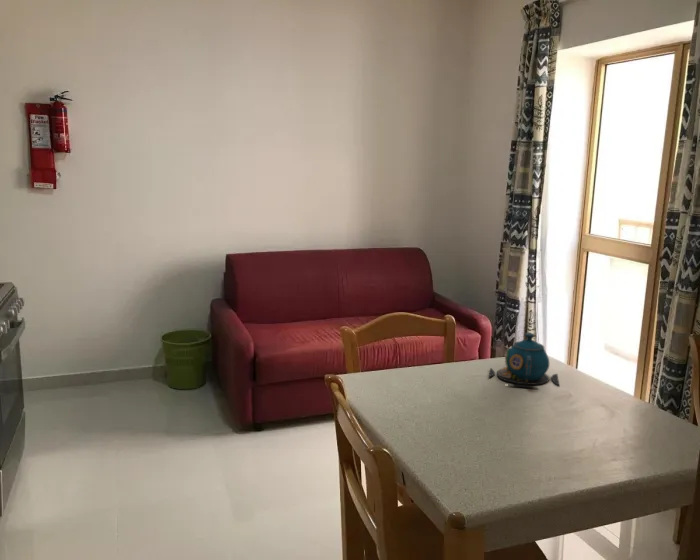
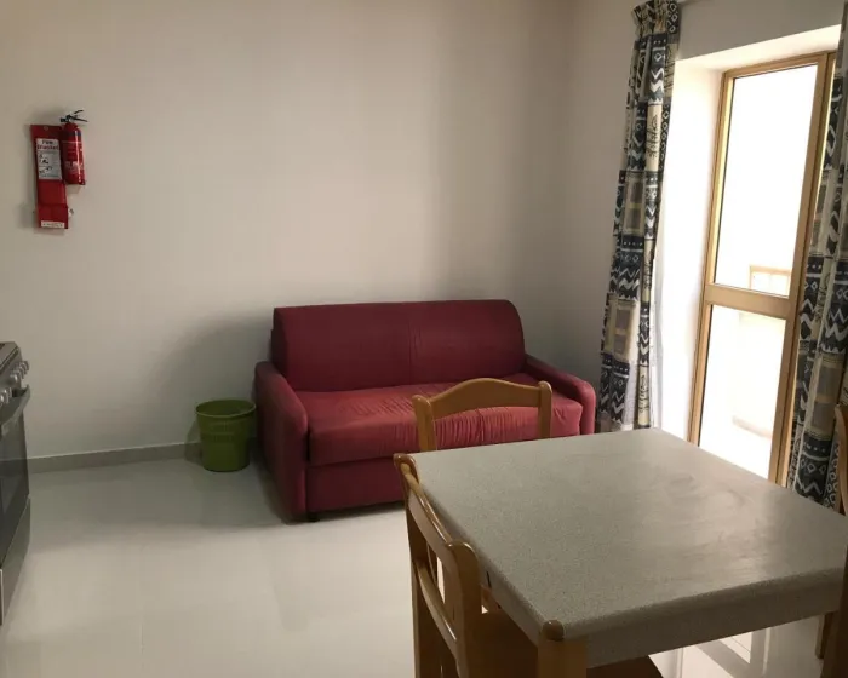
- teapot [488,332,561,390]
